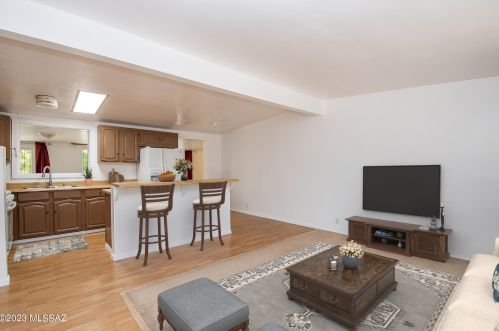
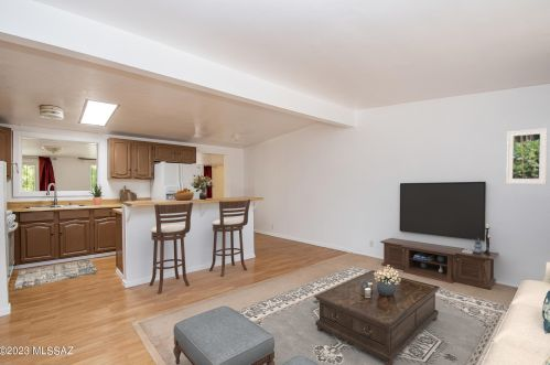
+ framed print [505,127,549,185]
